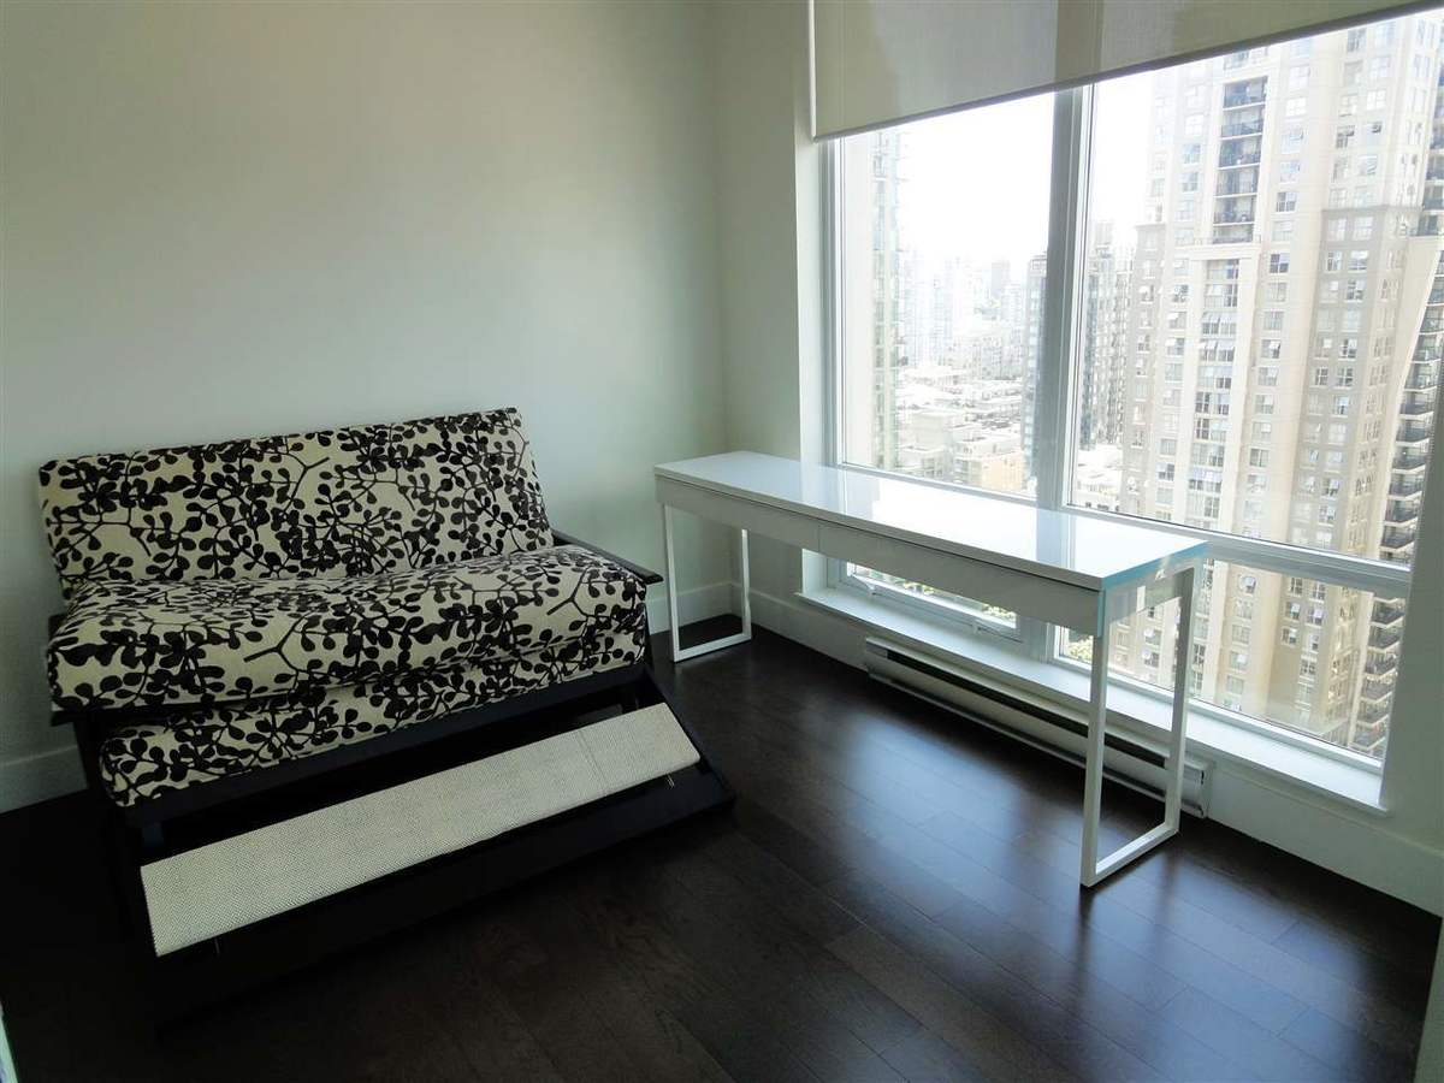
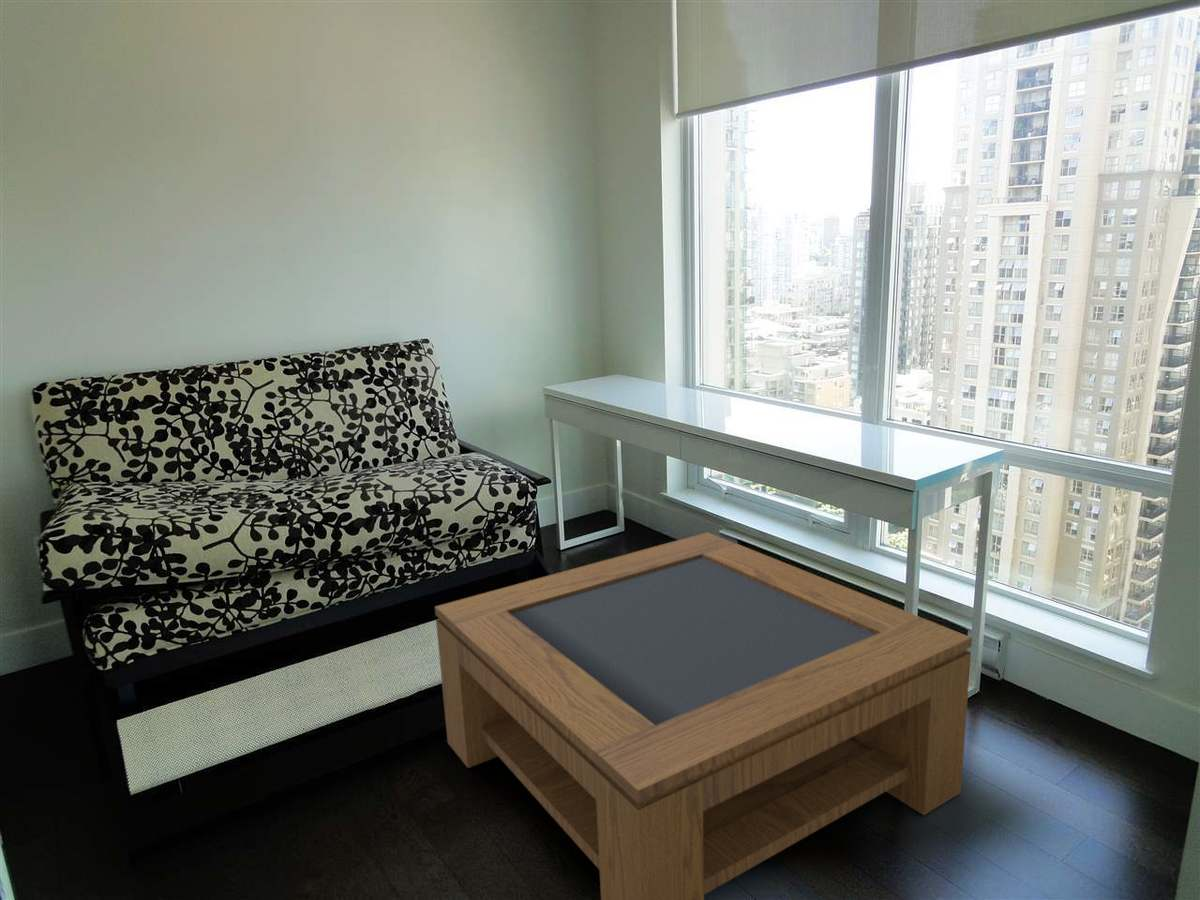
+ coffee table [434,531,973,900]
